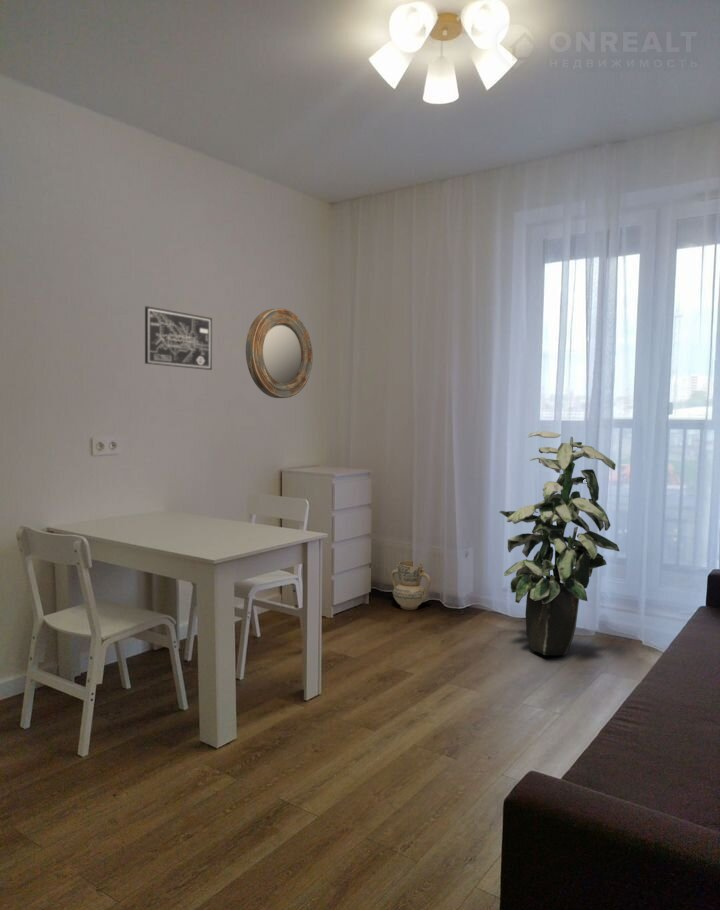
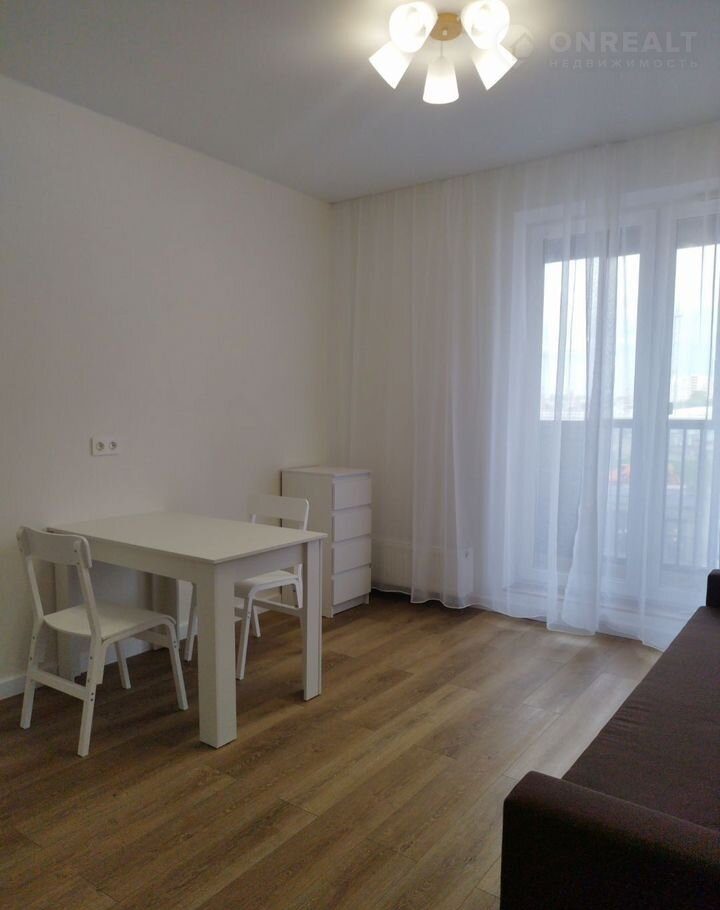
- wall art [144,305,213,371]
- home mirror [245,308,313,399]
- indoor plant [498,430,621,656]
- ceramic jug [390,560,432,611]
